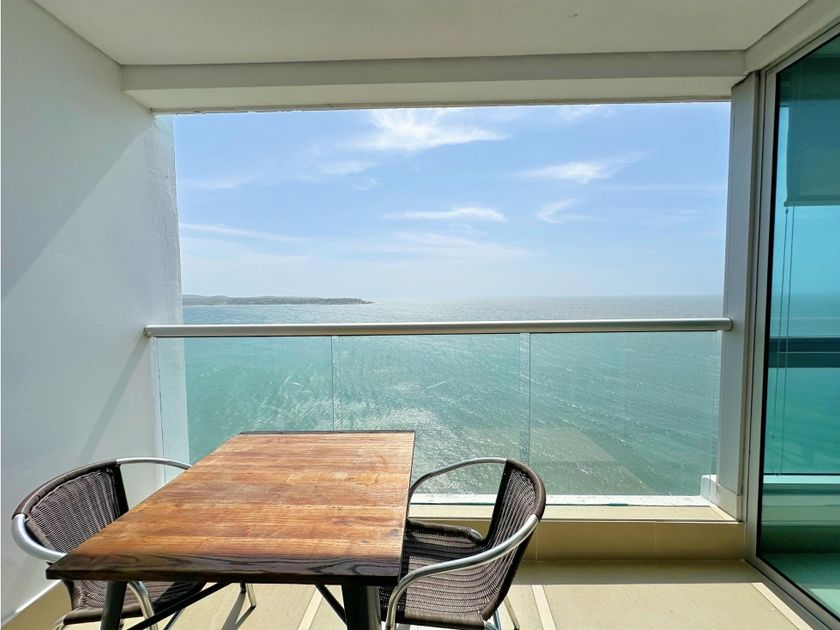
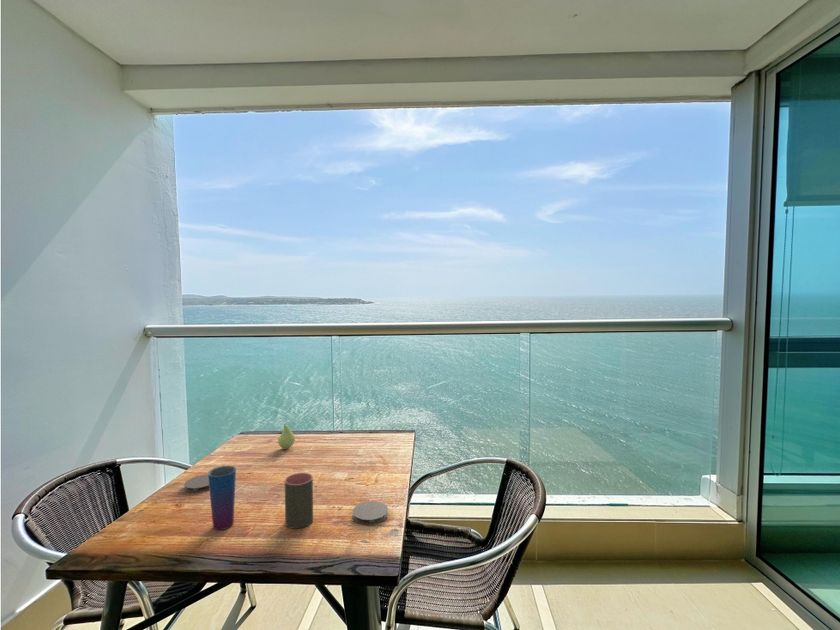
+ cup [207,465,237,531]
+ cup [284,472,314,530]
+ coaster [352,500,389,526]
+ fruit [277,423,296,449]
+ coaster [183,474,210,493]
